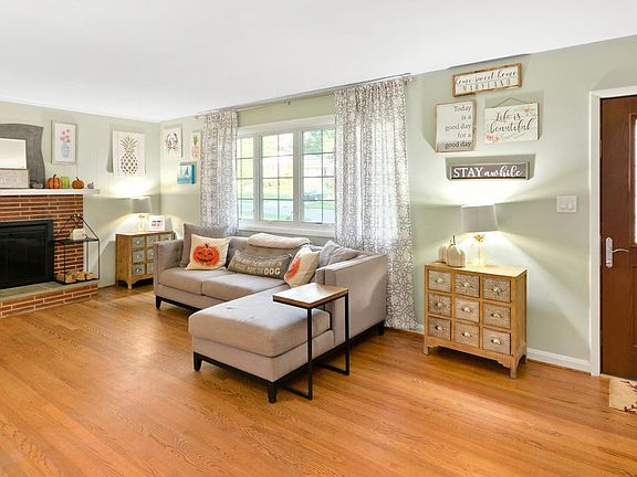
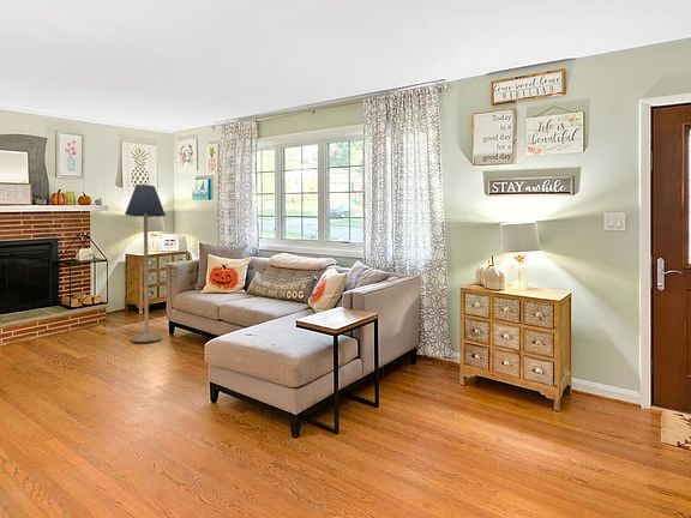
+ floor lamp [124,183,167,343]
